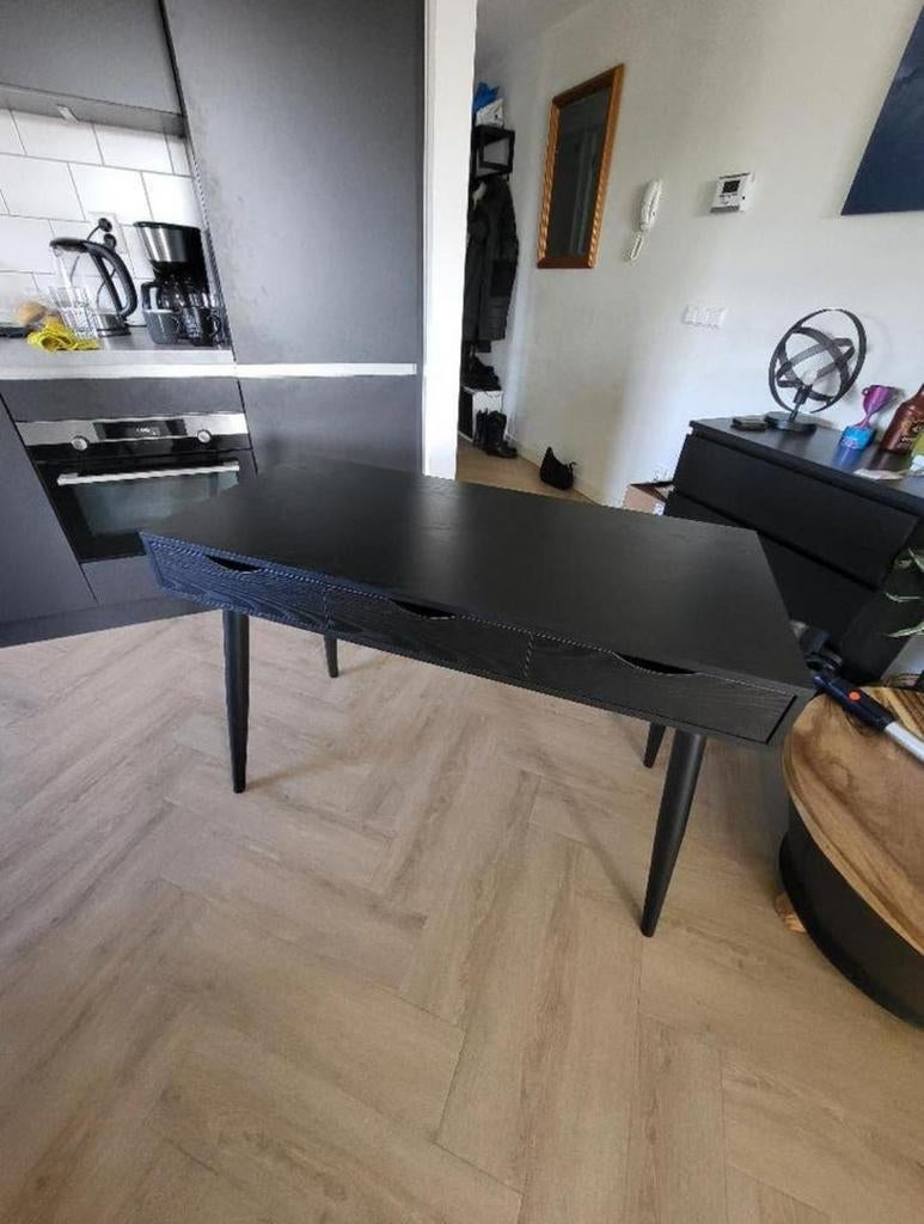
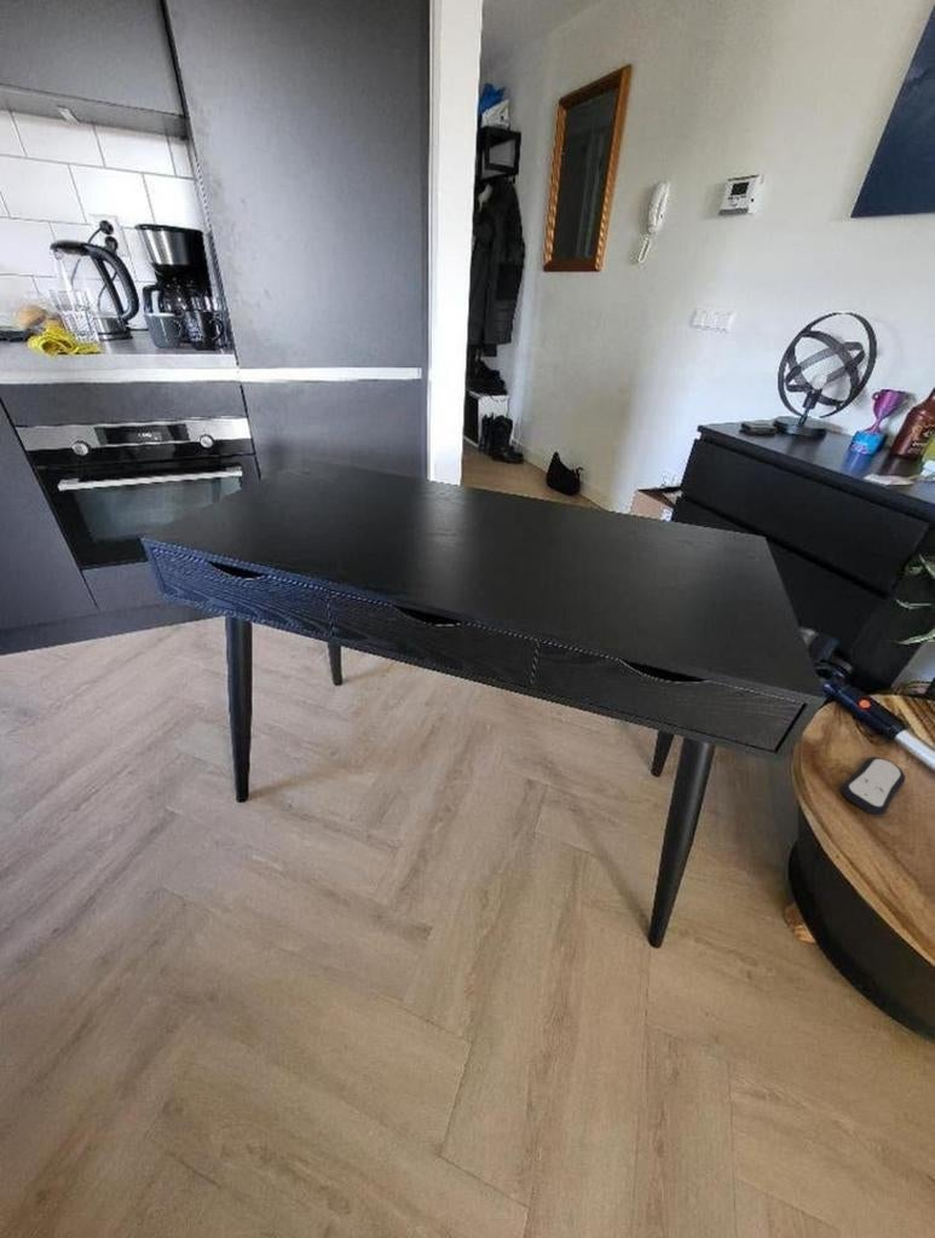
+ remote control [839,756,906,816]
